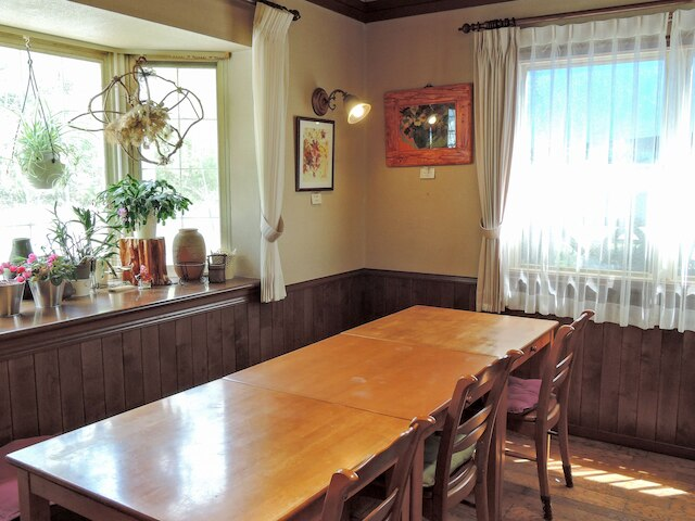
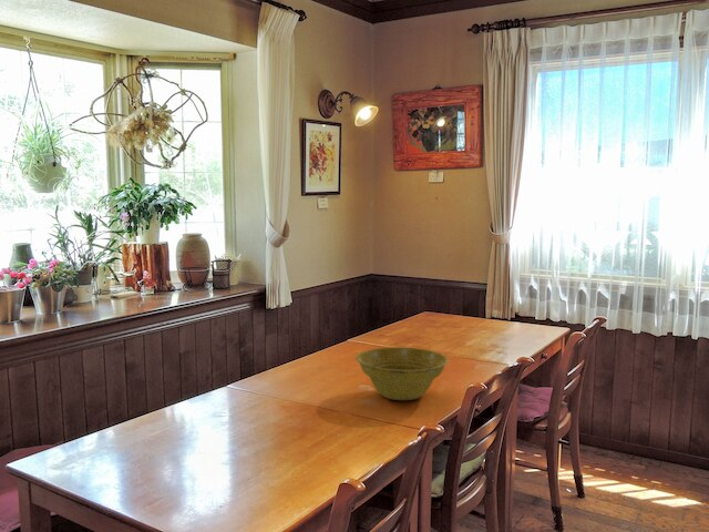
+ planter bowl [354,346,450,401]
